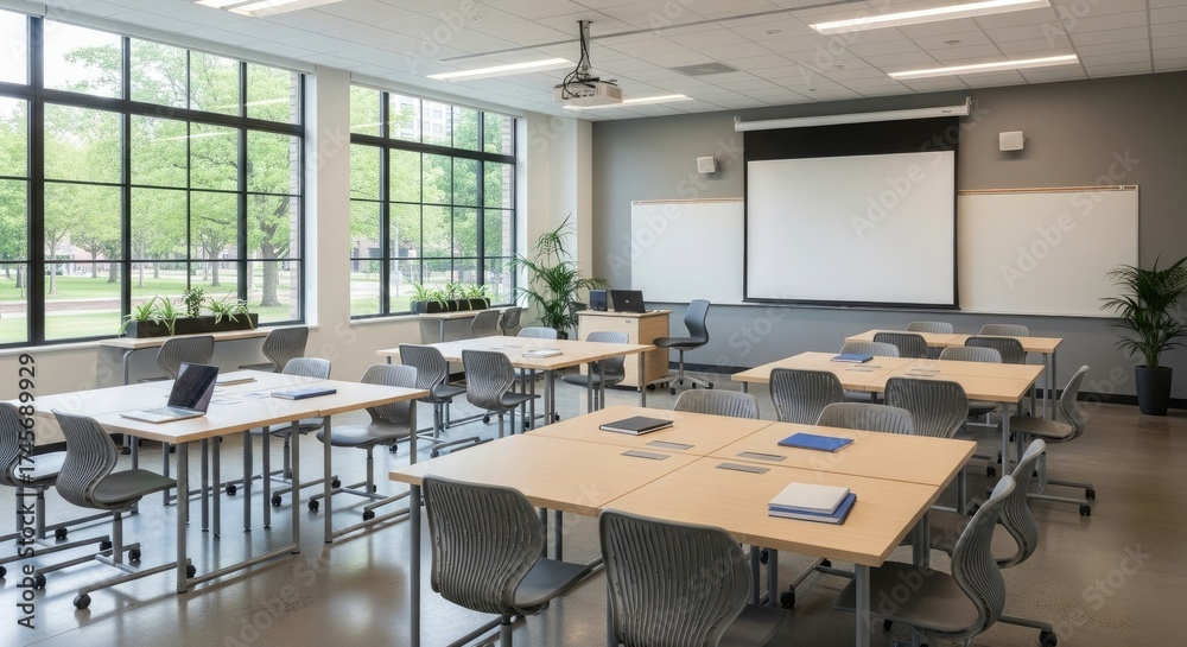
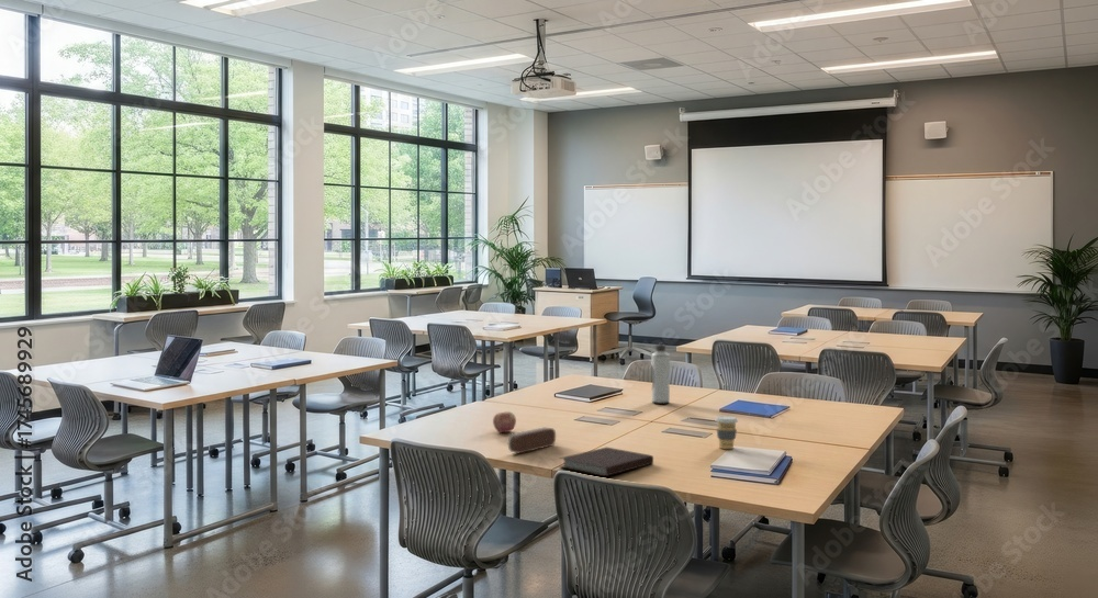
+ apple [492,410,517,433]
+ pencil case [506,426,557,454]
+ notebook [558,447,654,477]
+ water bottle [650,341,671,405]
+ coffee cup [714,415,739,450]
